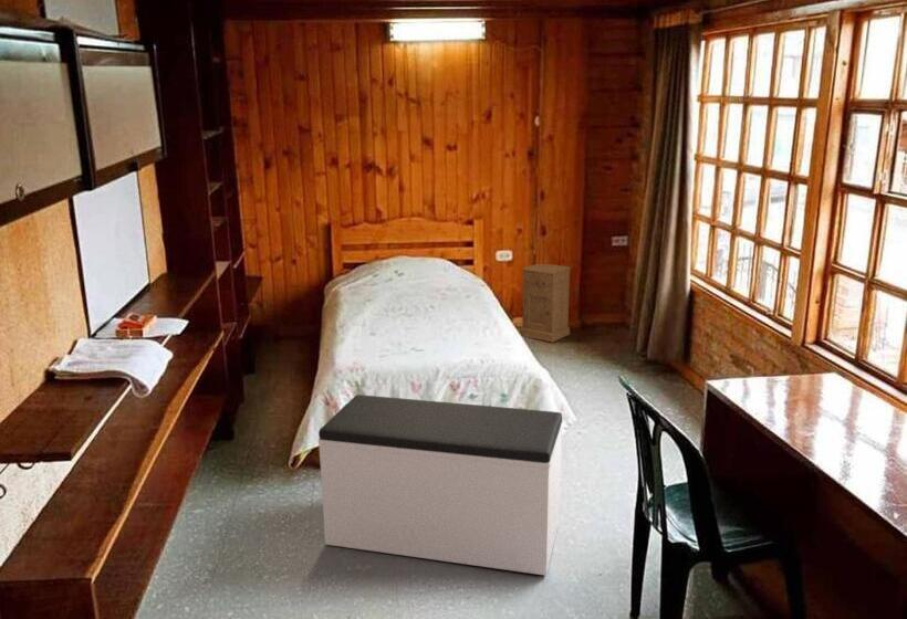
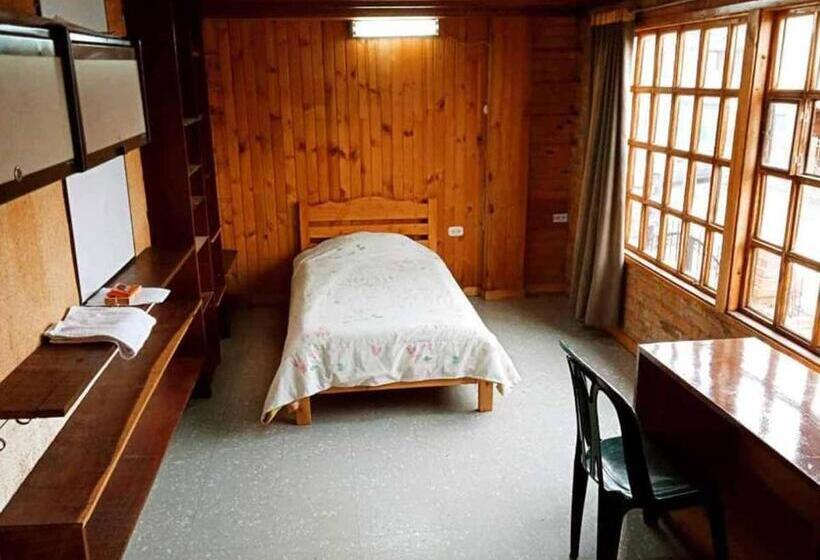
- bench [317,394,564,577]
- nightstand [519,263,572,344]
